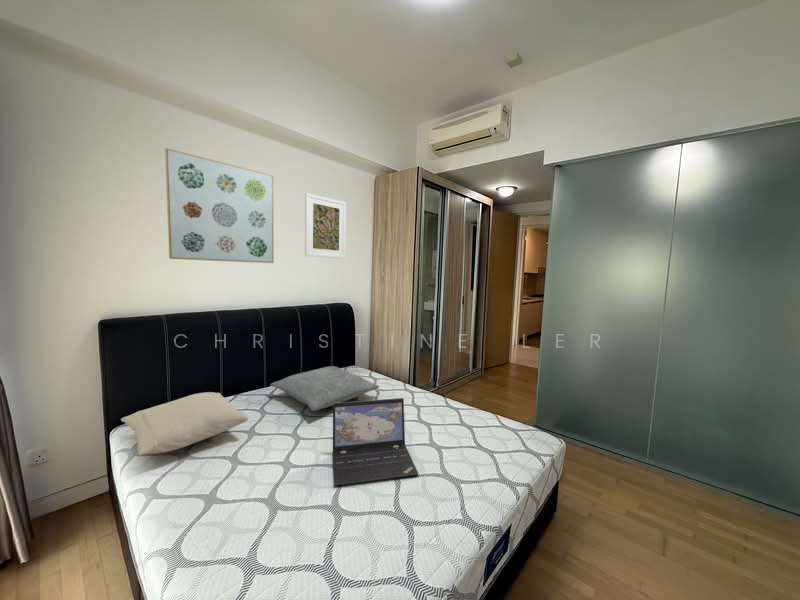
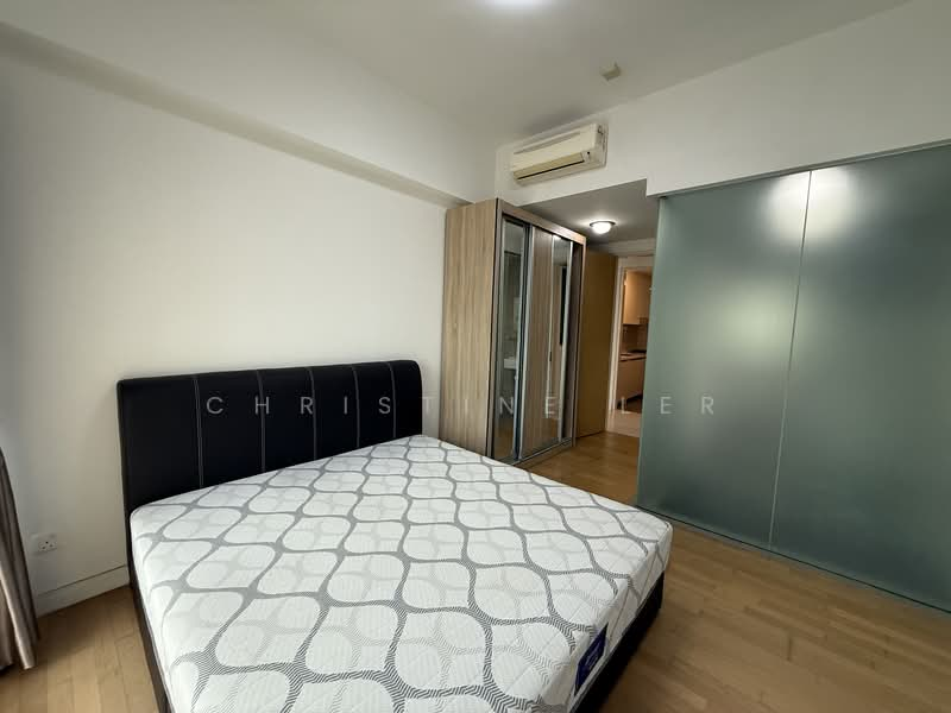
- laptop [332,397,420,487]
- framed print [304,192,347,259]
- pillow [269,365,380,412]
- pillow [120,391,249,457]
- wall art [164,147,275,264]
